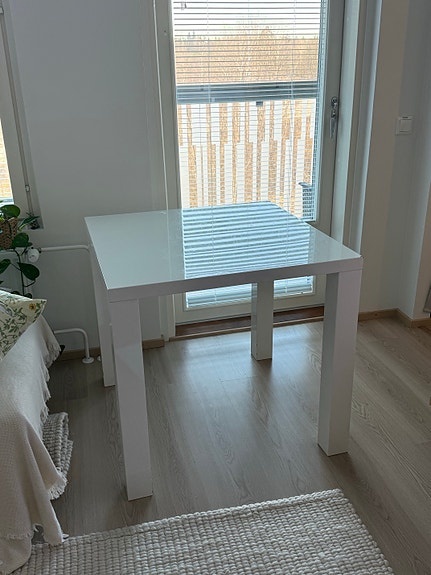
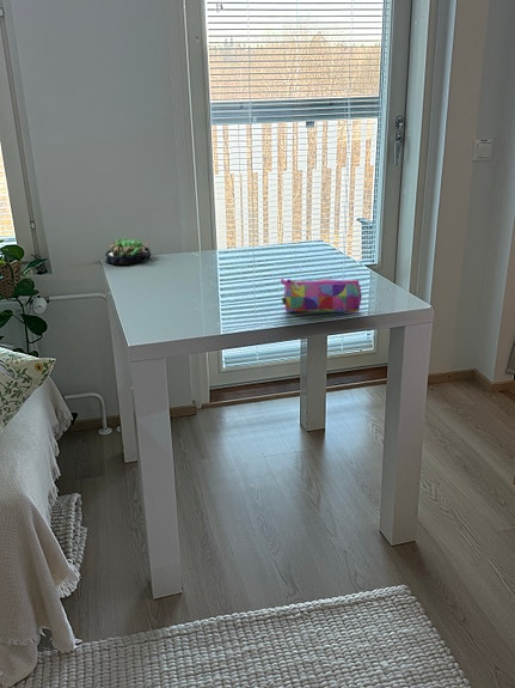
+ succulent plant [104,237,153,266]
+ pencil case [280,278,363,313]
